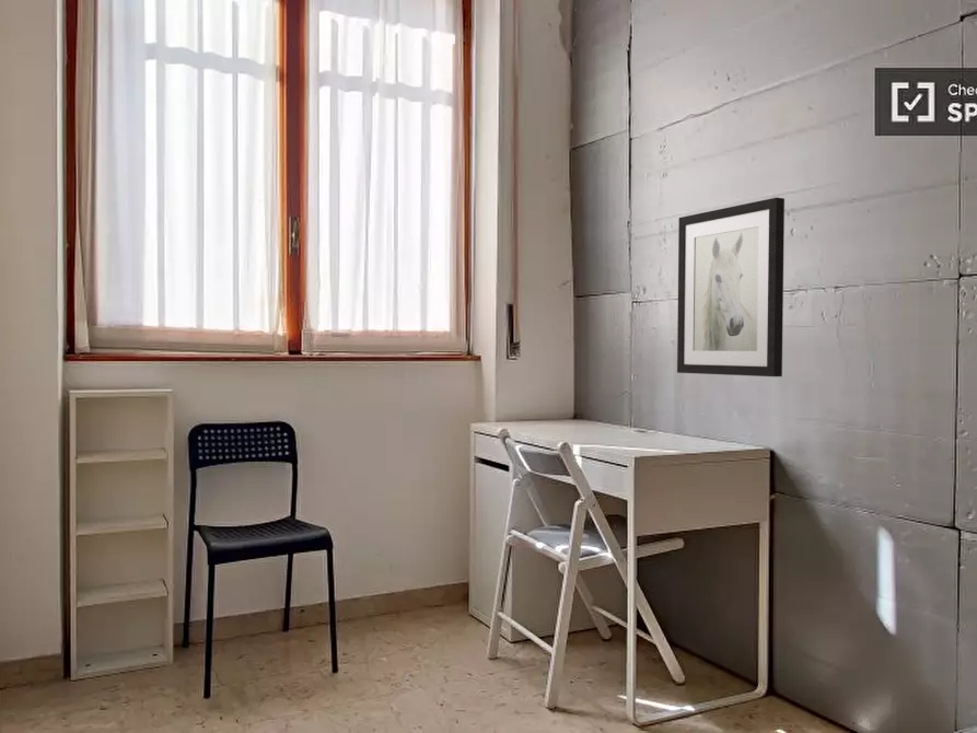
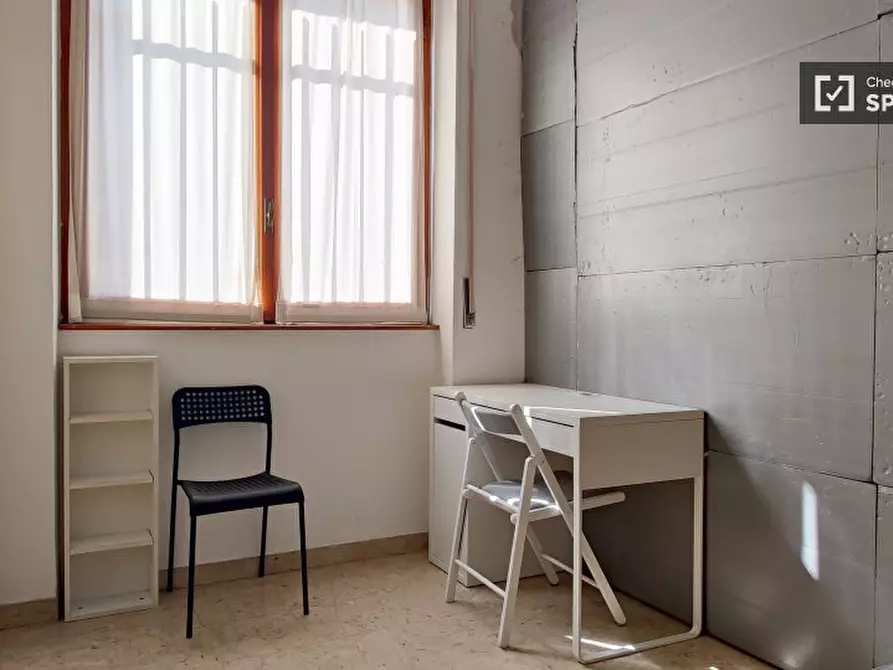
- wall art [676,197,786,377]
